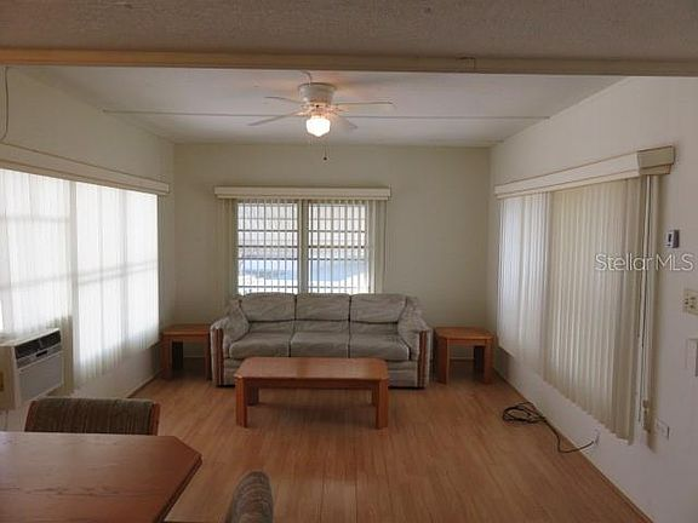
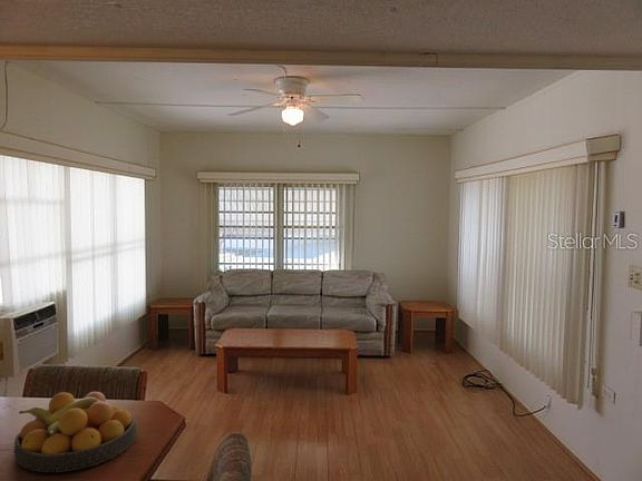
+ fruit bowl [13,391,137,473]
